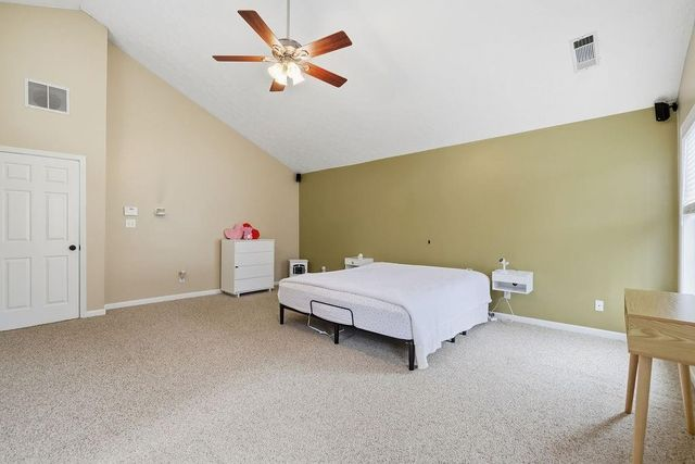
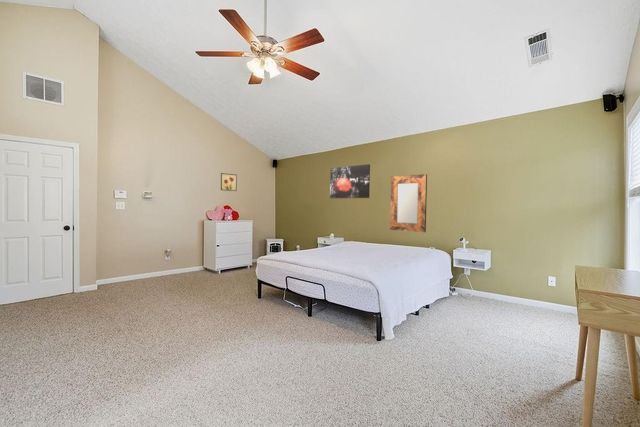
+ wall art [220,172,238,192]
+ home mirror [389,173,428,233]
+ wall art [329,163,371,199]
